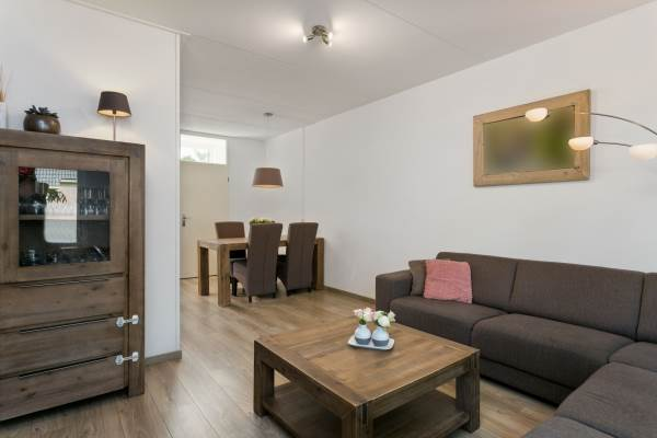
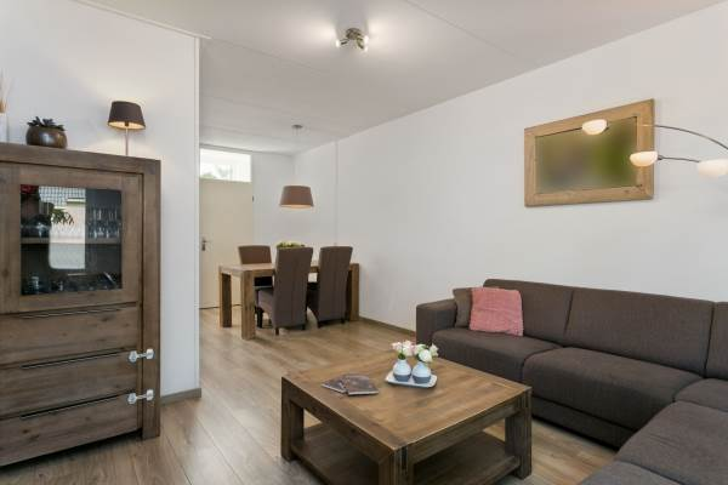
+ booklet [320,372,380,395]
